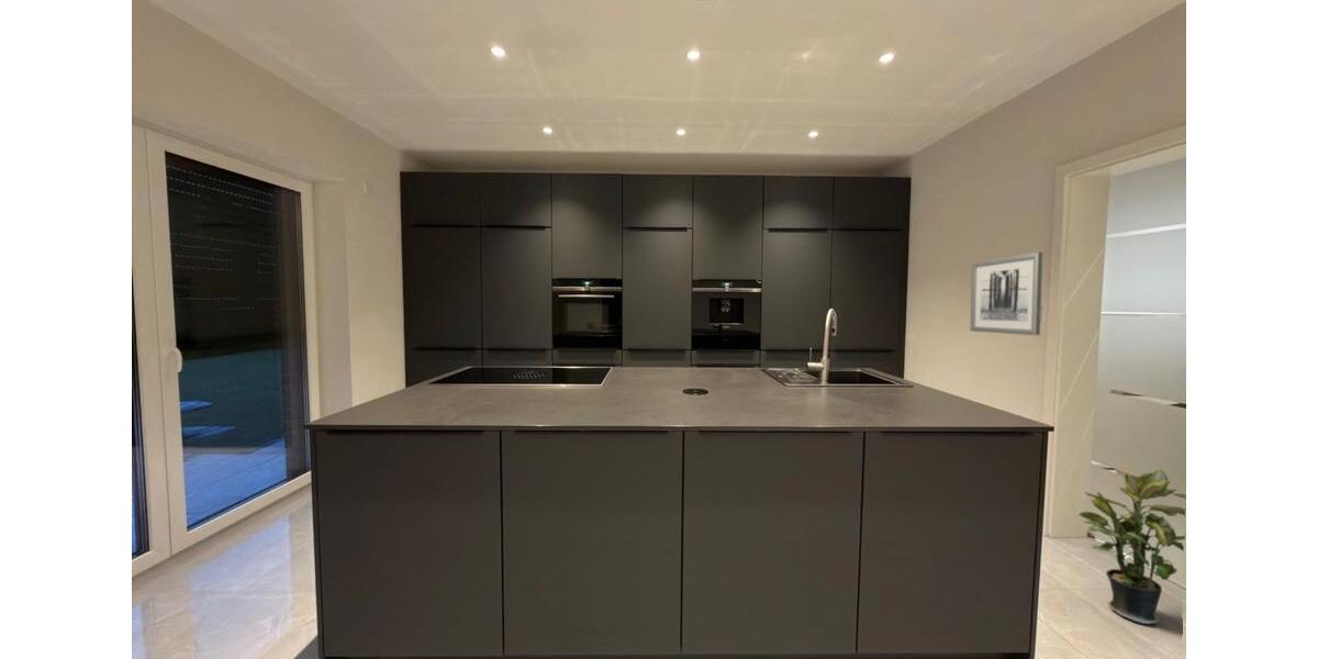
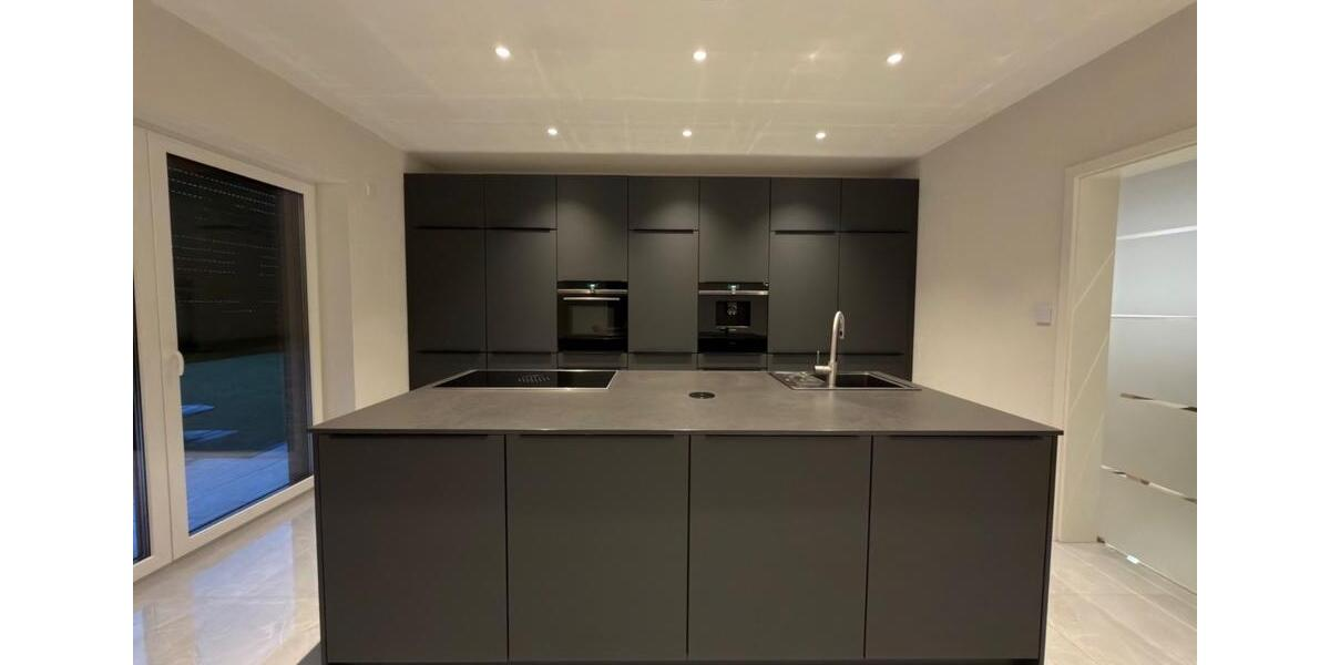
- potted plant [1077,469,1186,625]
- wall art [969,252,1043,336]
